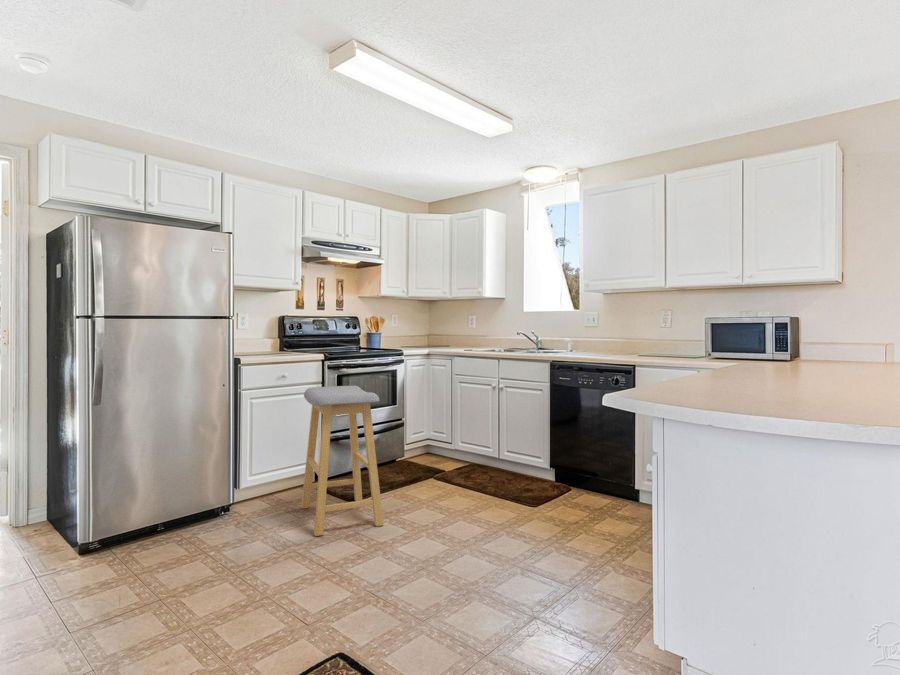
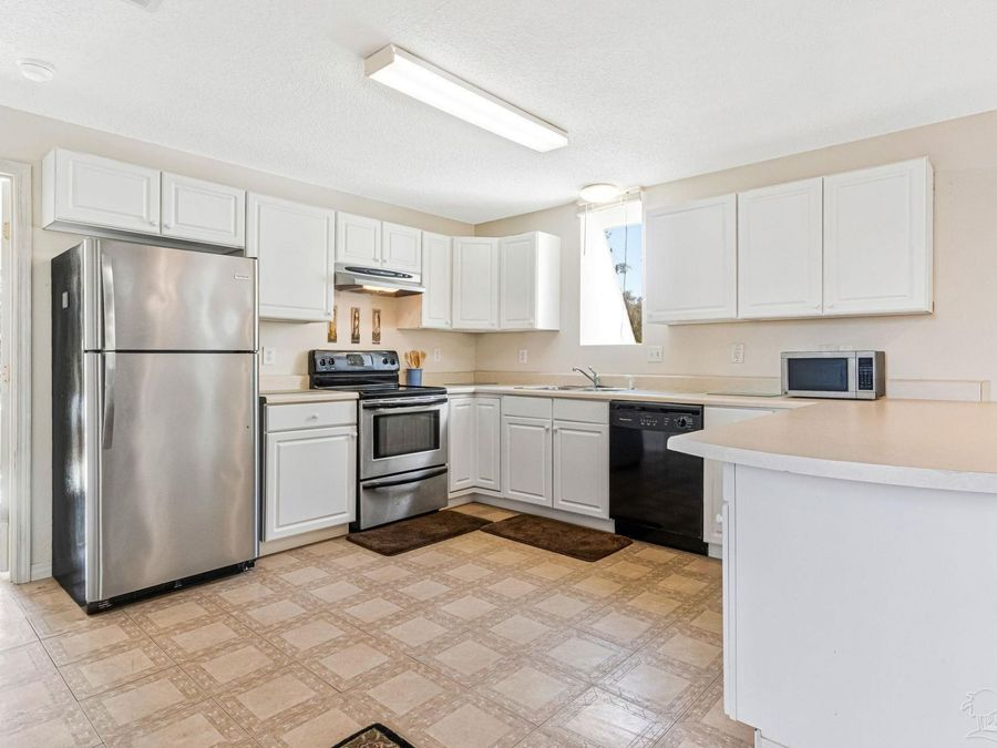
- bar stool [300,385,385,537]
